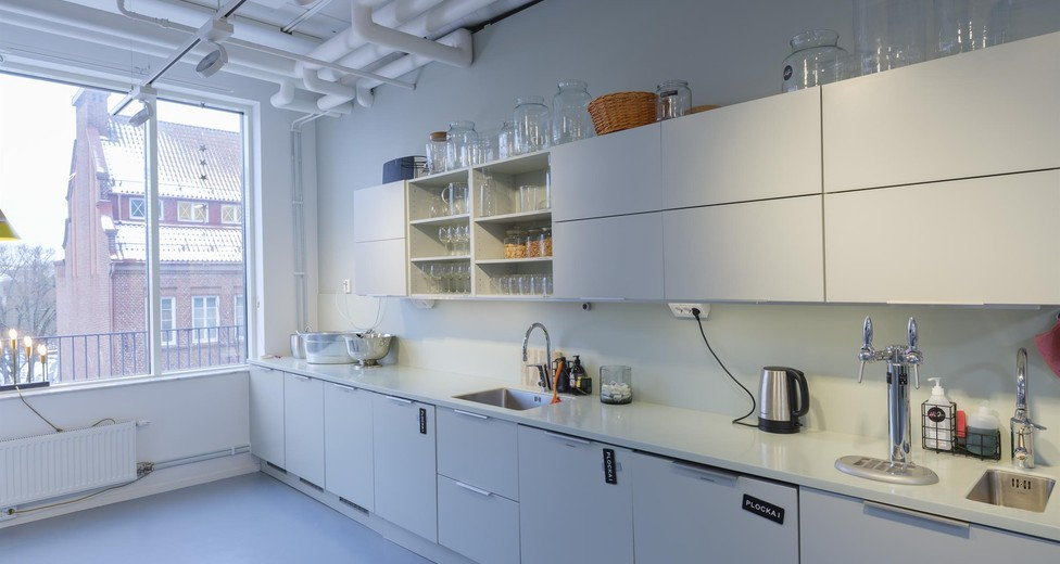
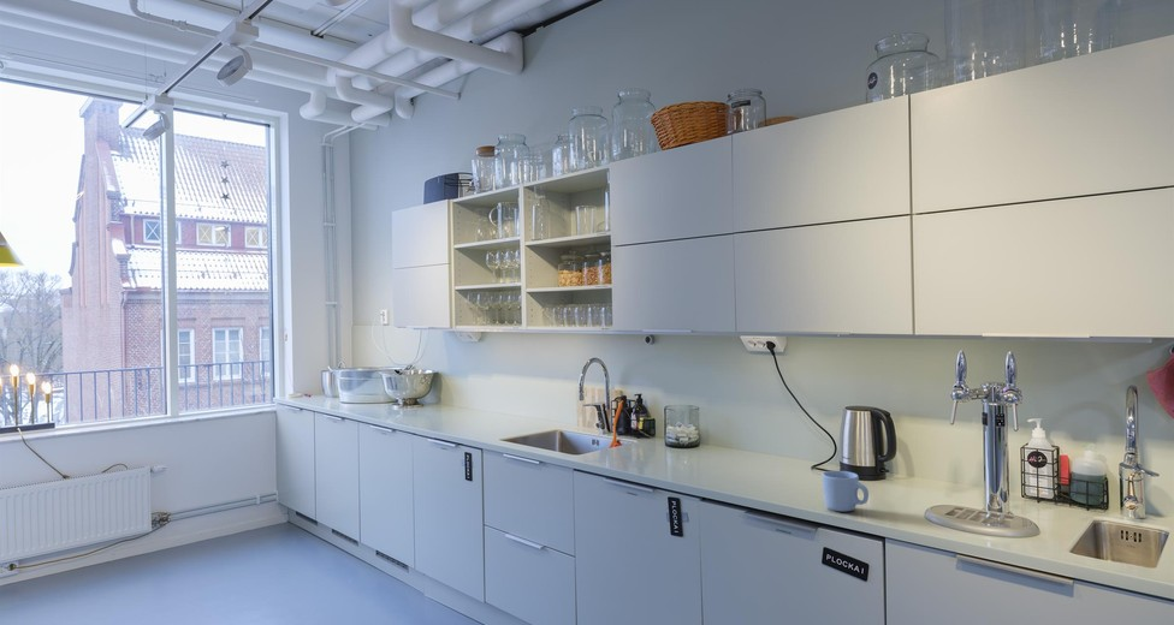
+ mug [822,470,870,512]
